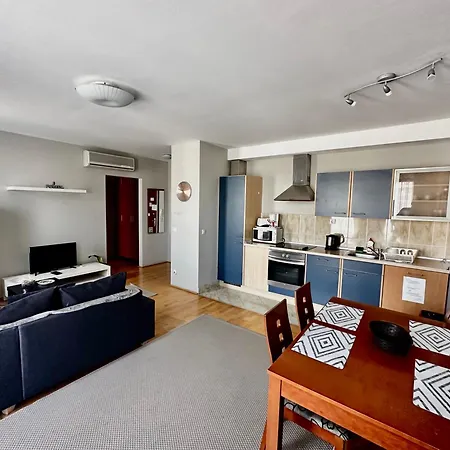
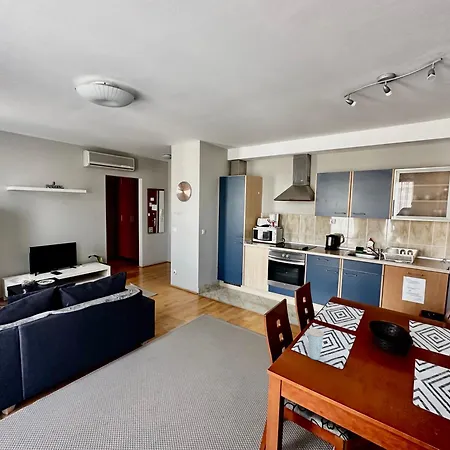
+ cup [306,327,325,361]
